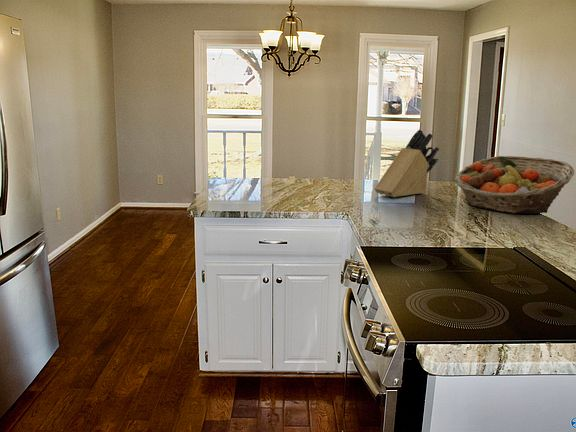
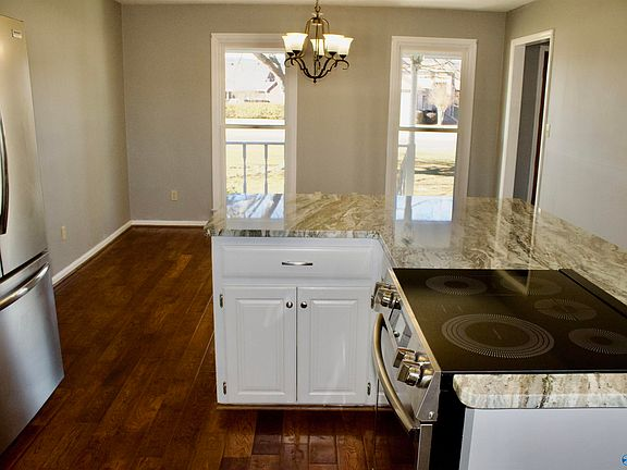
- knife block [374,128,440,198]
- fruit basket [454,155,575,215]
